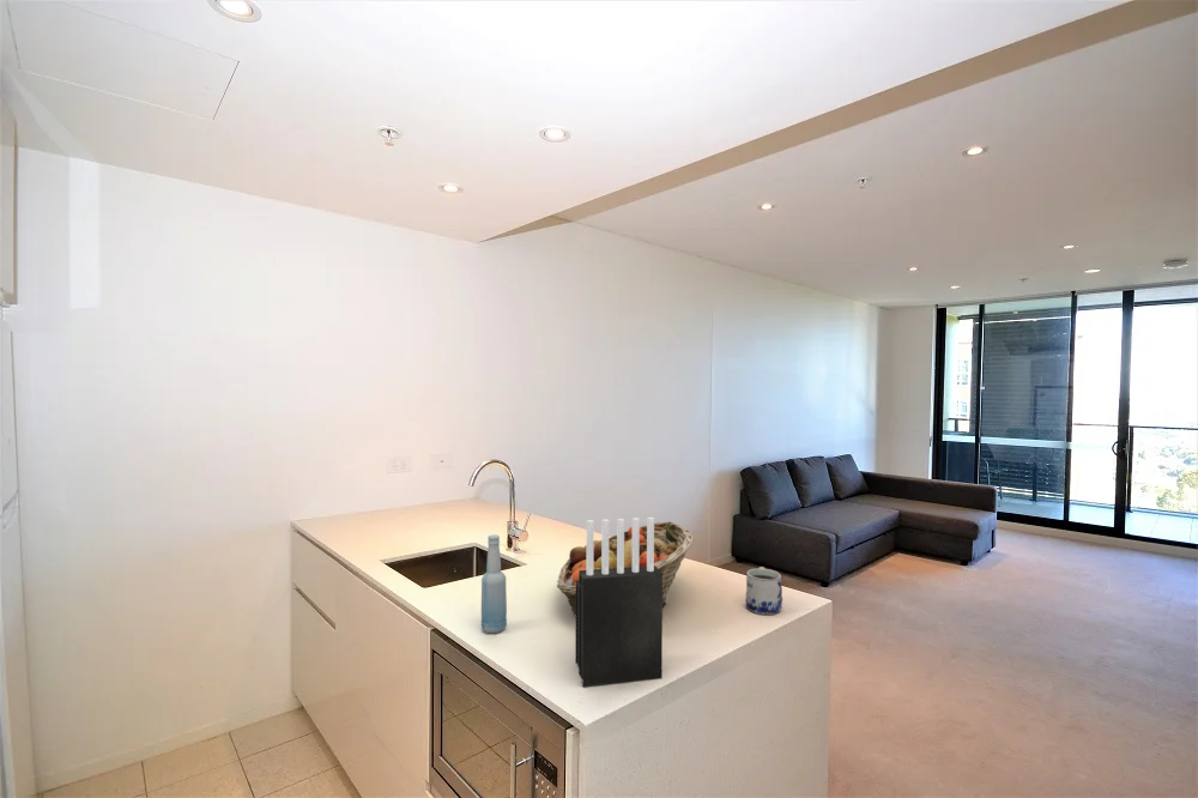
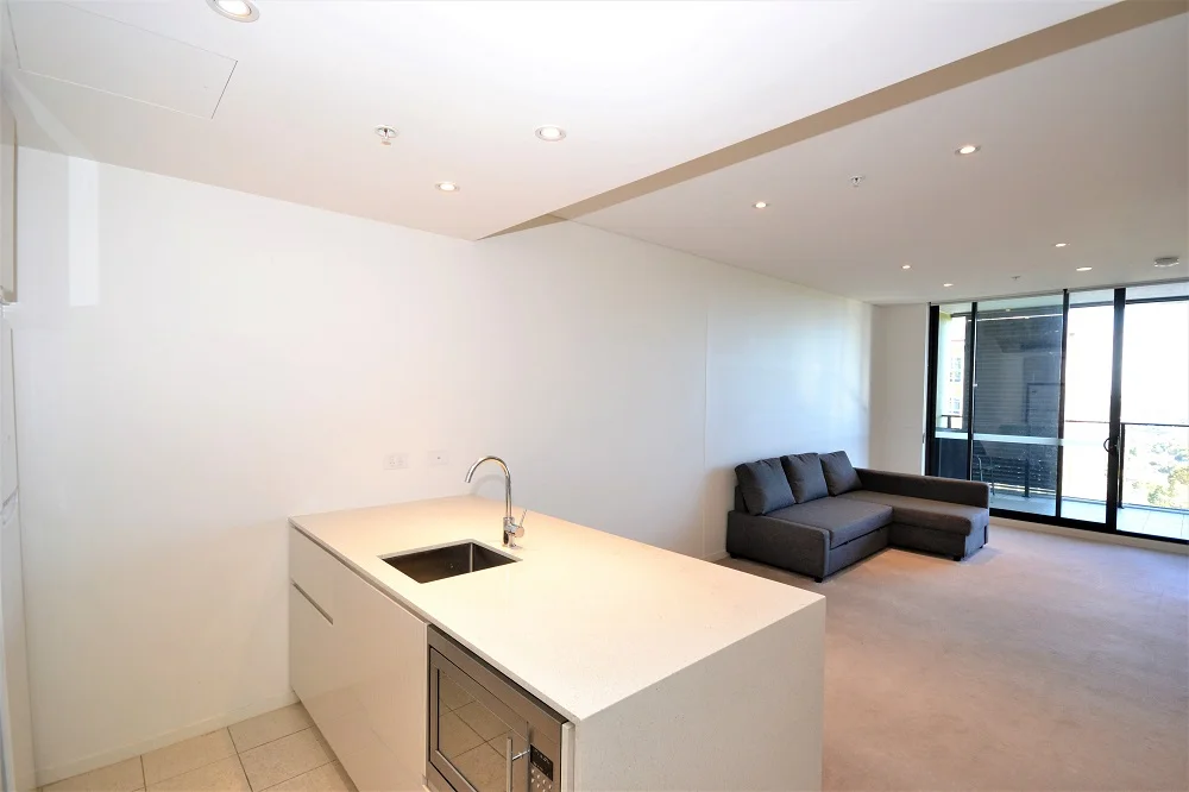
- bottle [480,533,508,634]
- mug [745,566,783,616]
- fruit basket [556,521,696,615]
- knife block [574,516,664,688]
